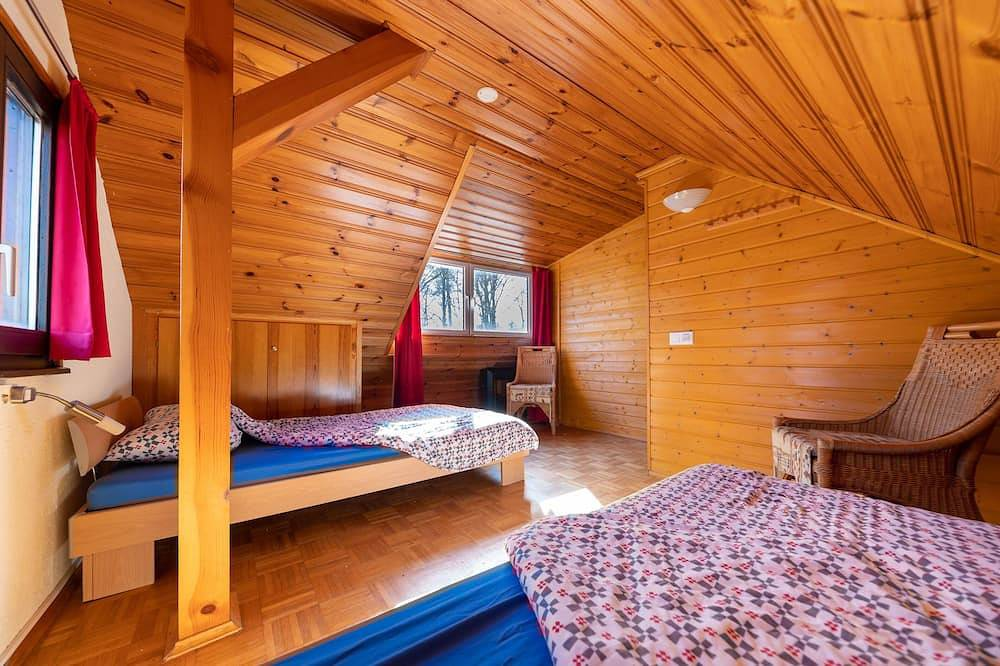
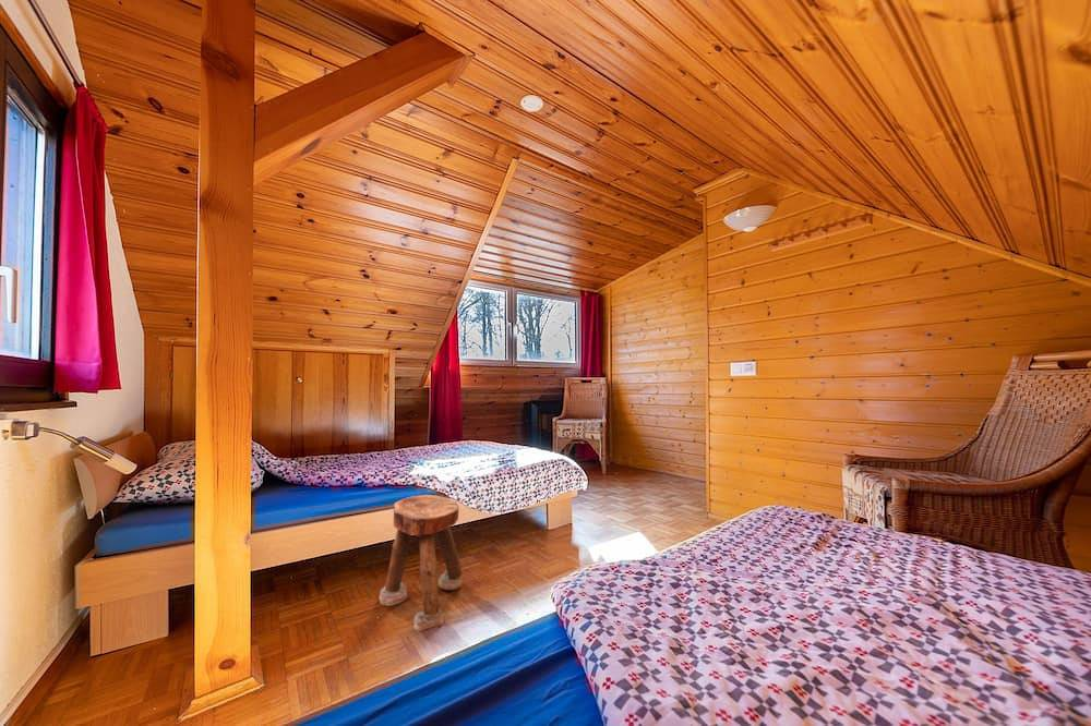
+ stool [377,494,464,632]
